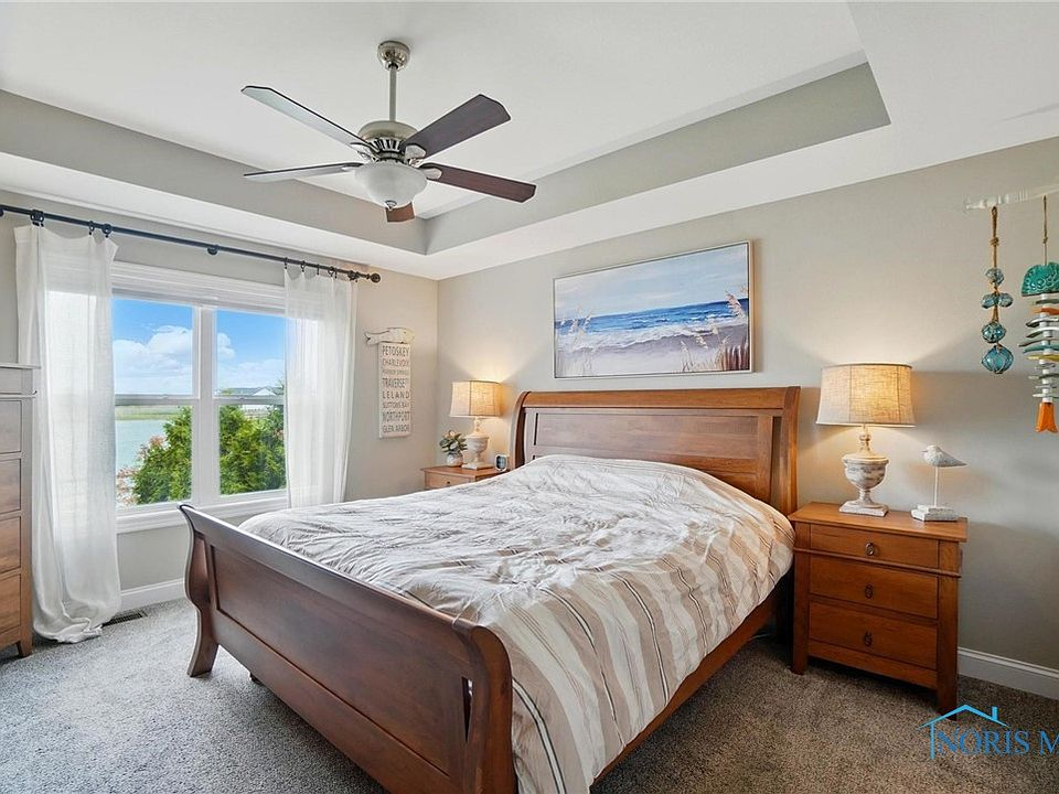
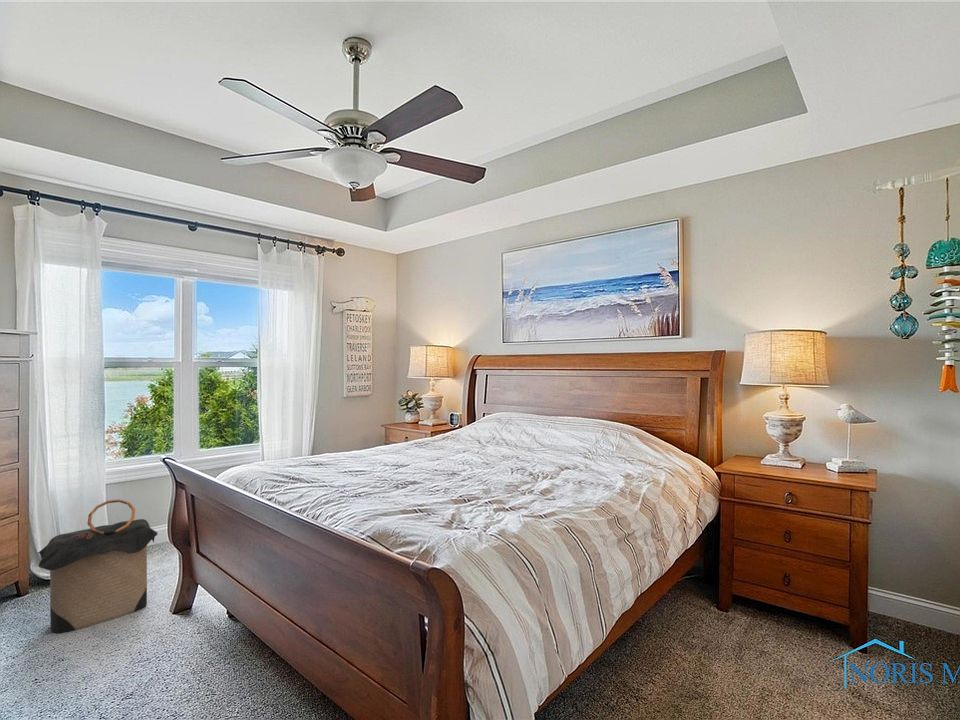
+ laundry hamper [37,498,159,635]
